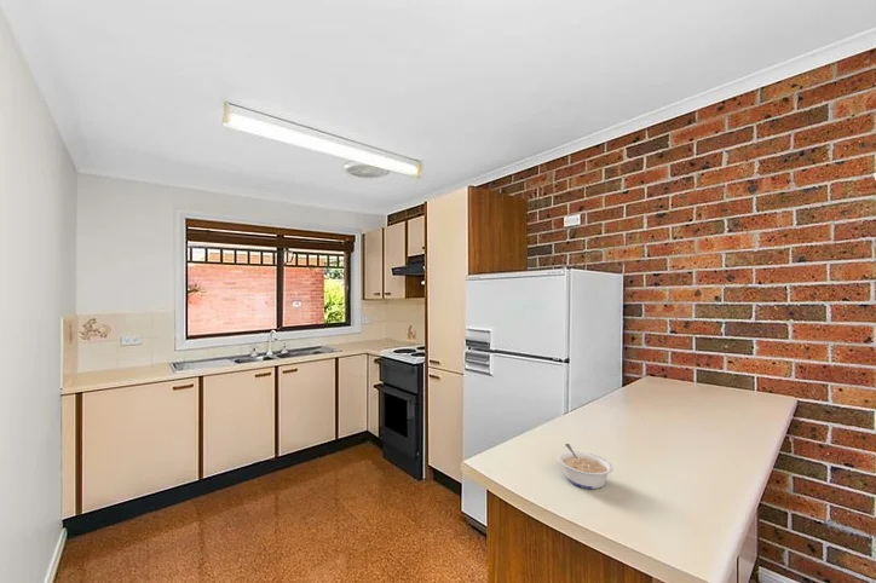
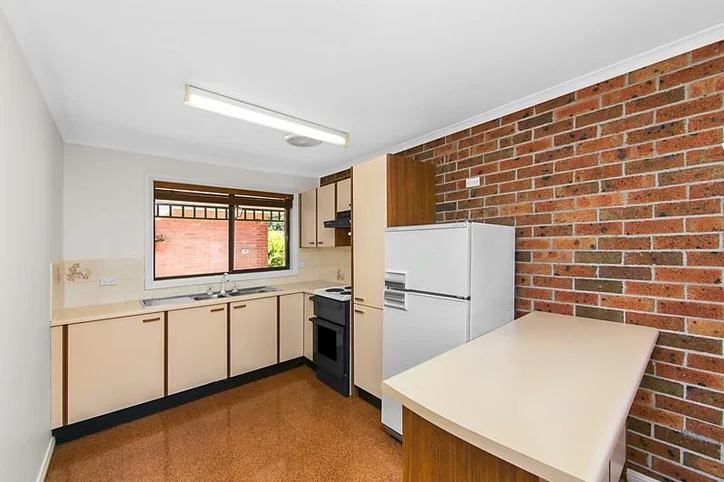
- legume [557,443,615,490]
